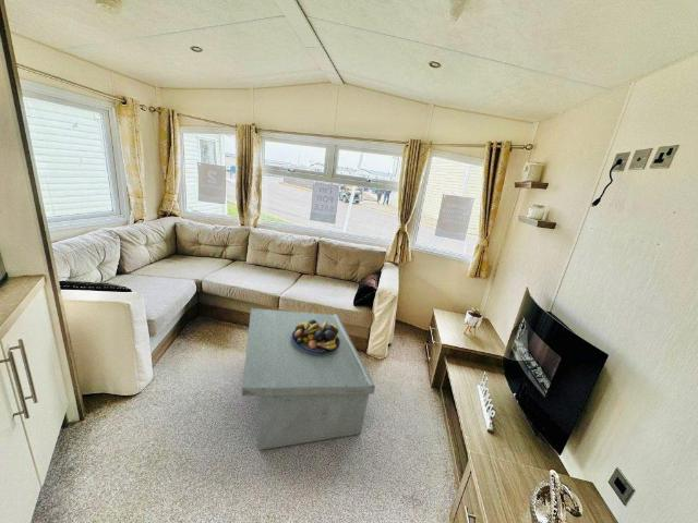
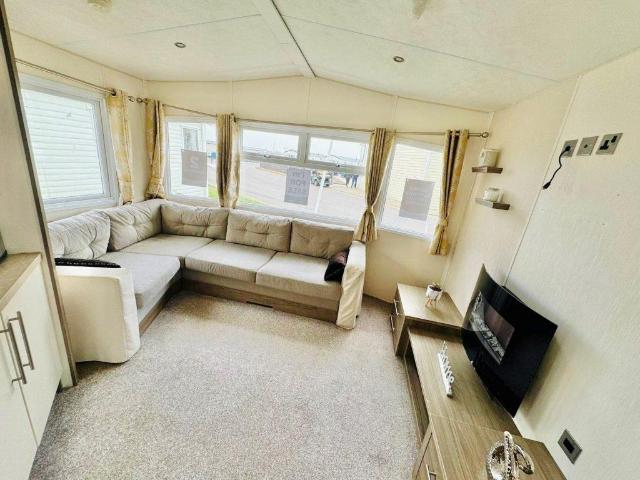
- coffee table [241,307,376,451]
- fruit bowl [291,319,340,354]
